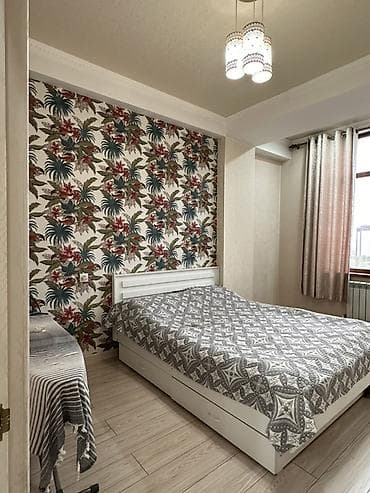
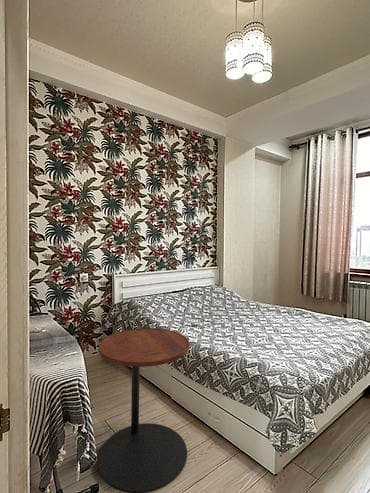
+ side table [97,327,190,493]
